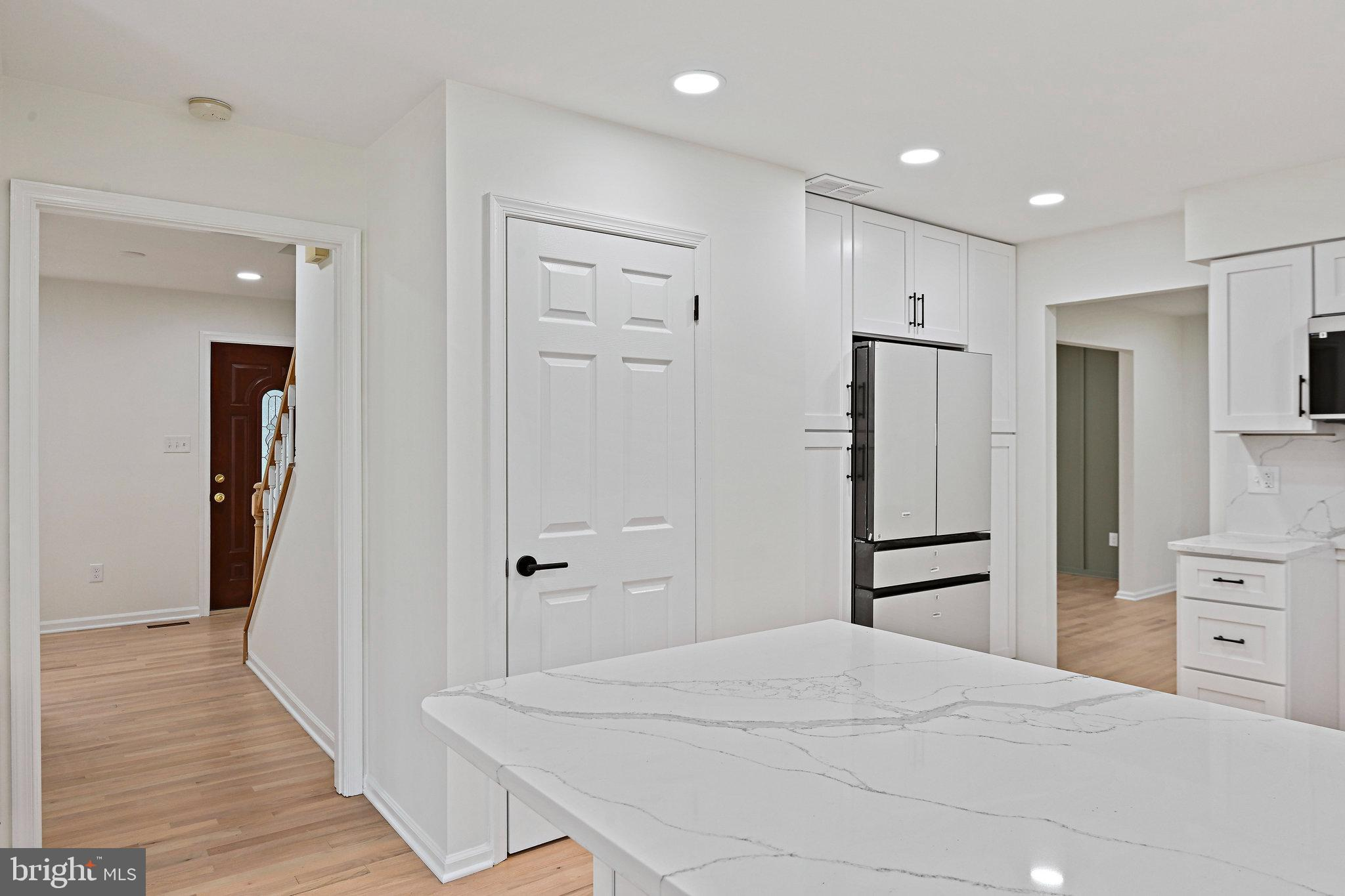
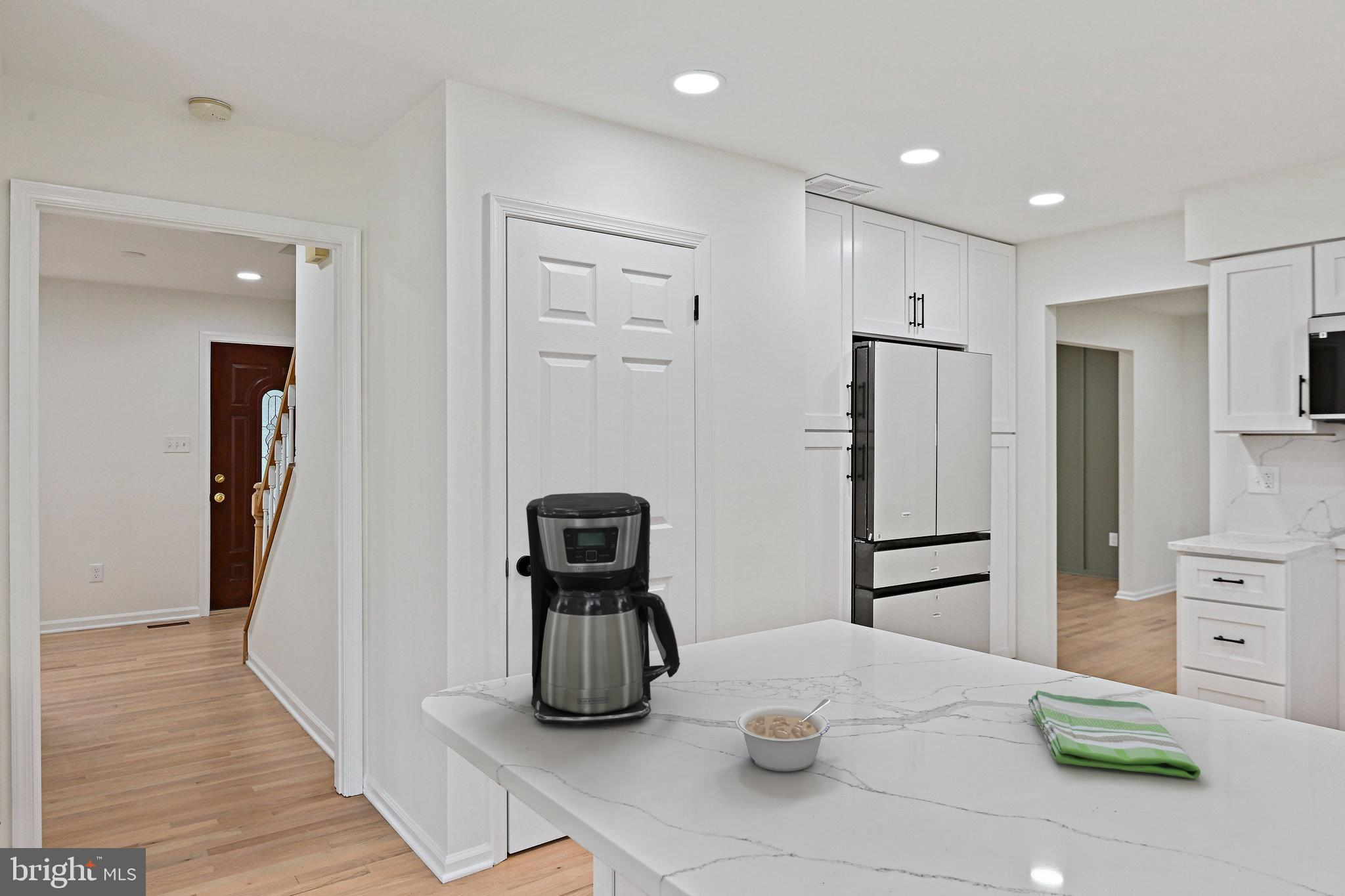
+ dish towel [1028,689,1201,780]
+ coffee maker [525,492,680,726]
+ legume [735,698,831,772]
